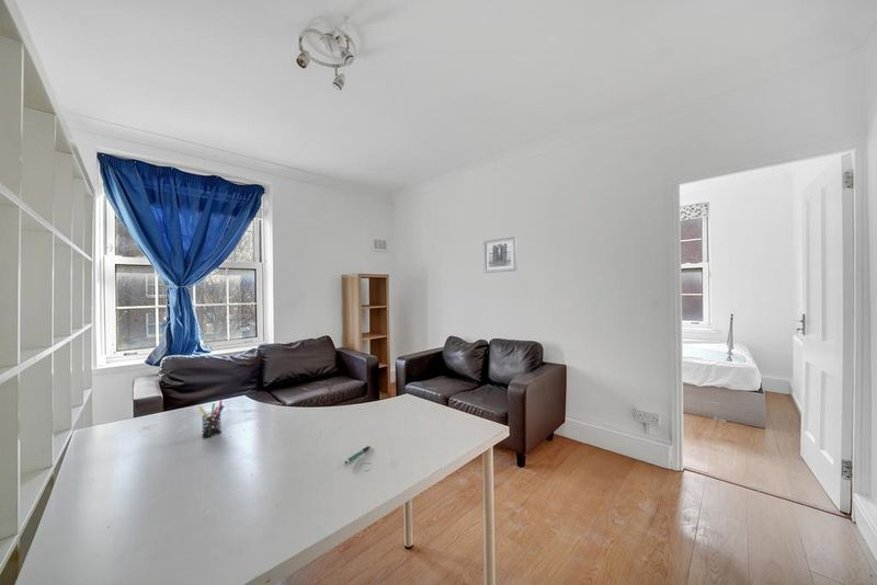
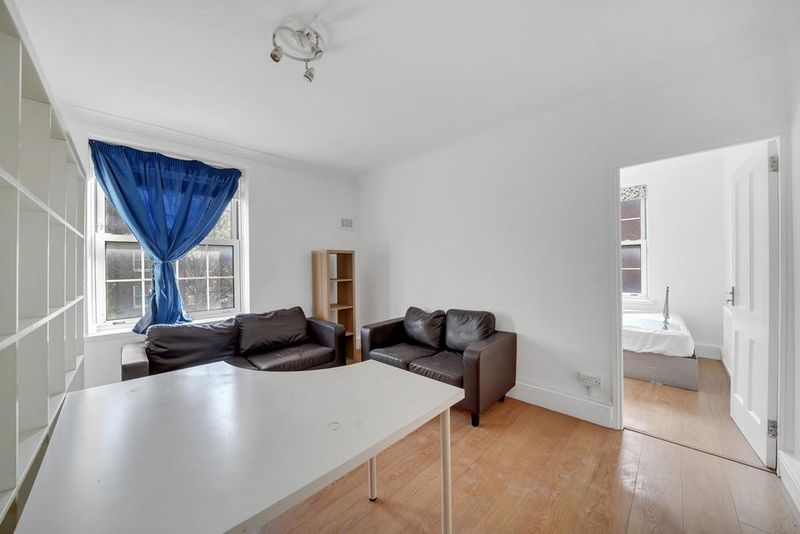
- pen [344,445,372,464]
- wall art [482,236,517,274]
- pen holder [197,399,225,438]
